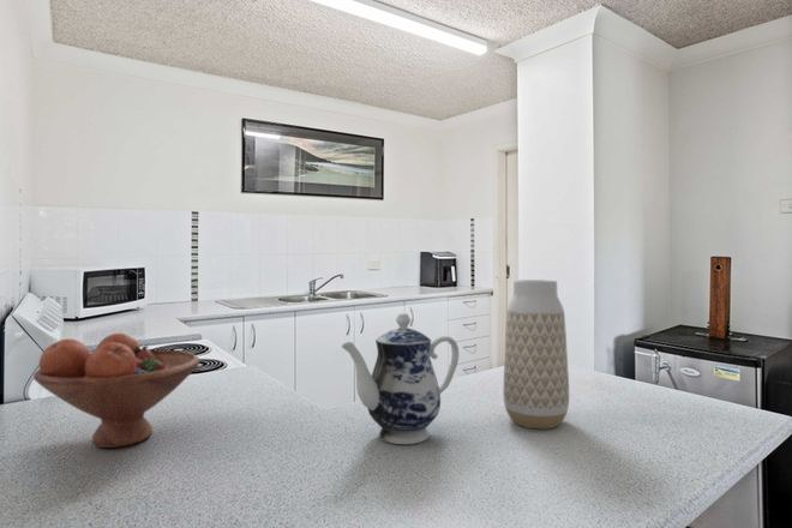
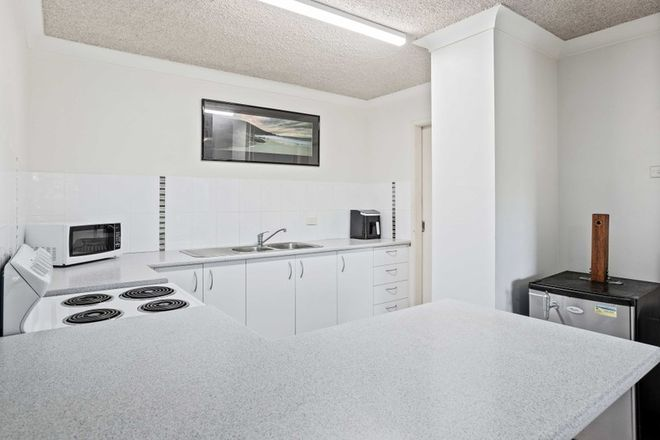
- teapot [340,312,460,445]
- fruit bowl [32,332,200,449]
- vase [502,278,570,430]
